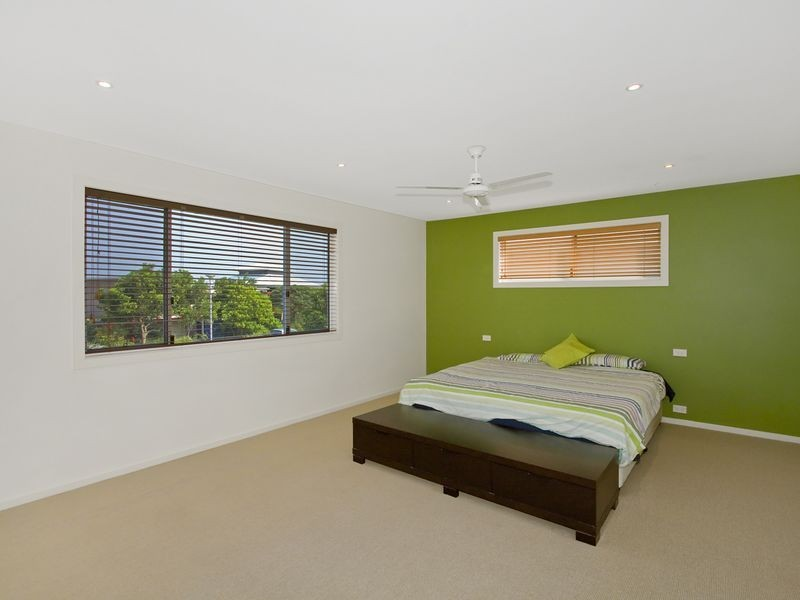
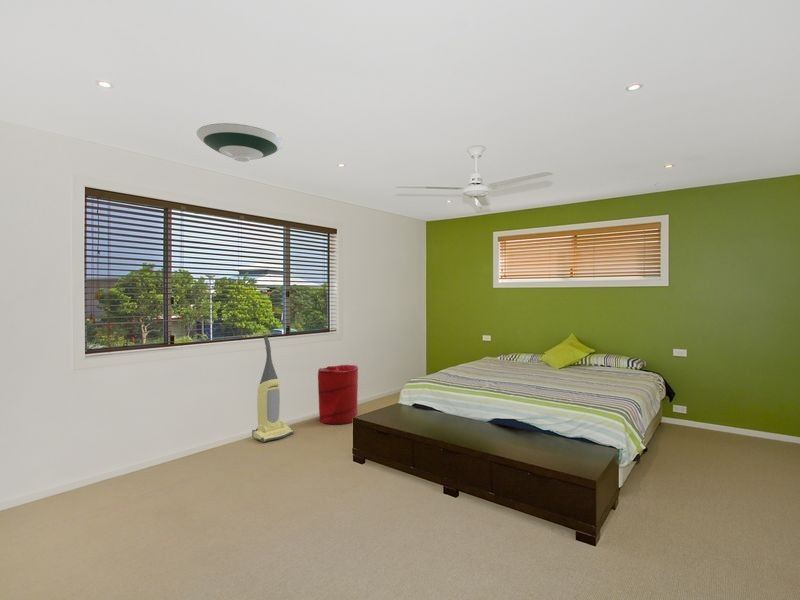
+ vacuum cleaner [251,335,295,443]
+ laundry hamper [317,364,359,425]
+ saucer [196,122,285,163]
